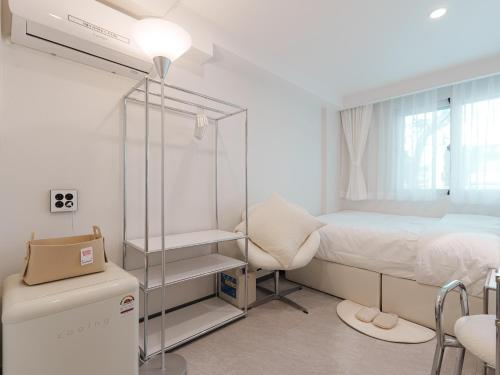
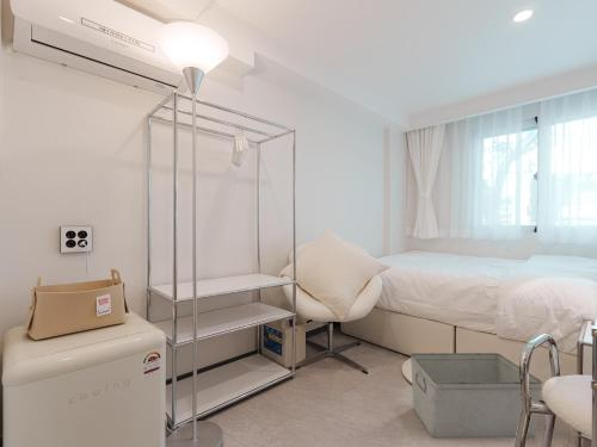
+ storage bin [410,352,543,439]
